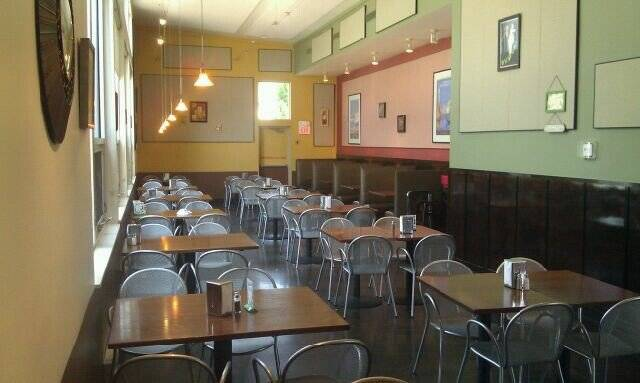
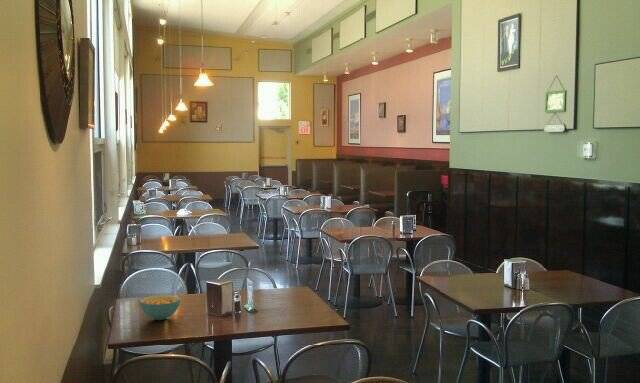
+ cereal bowl [139,294,181,321]
